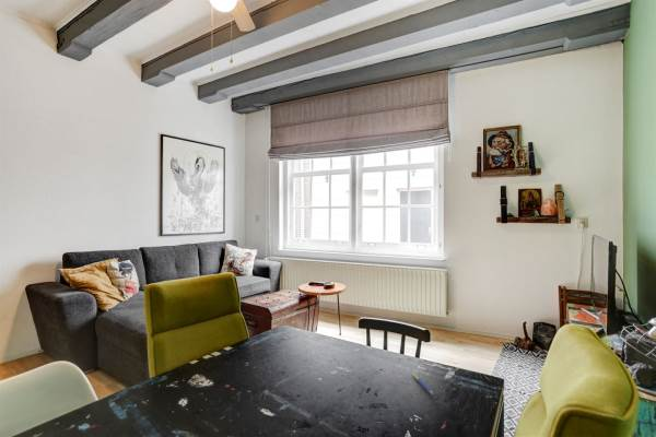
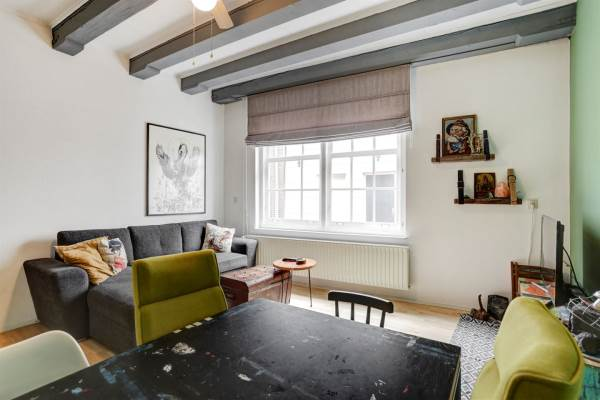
- pen [411,371,434,395]
